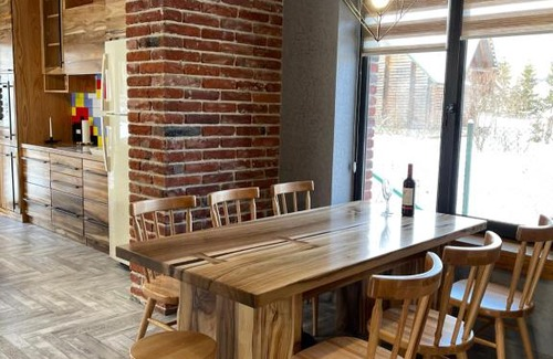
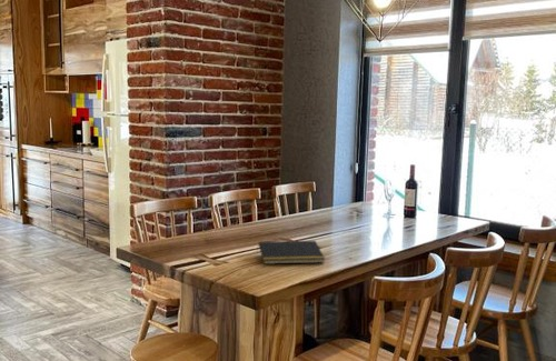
+ notepad [256,240,326,265]
